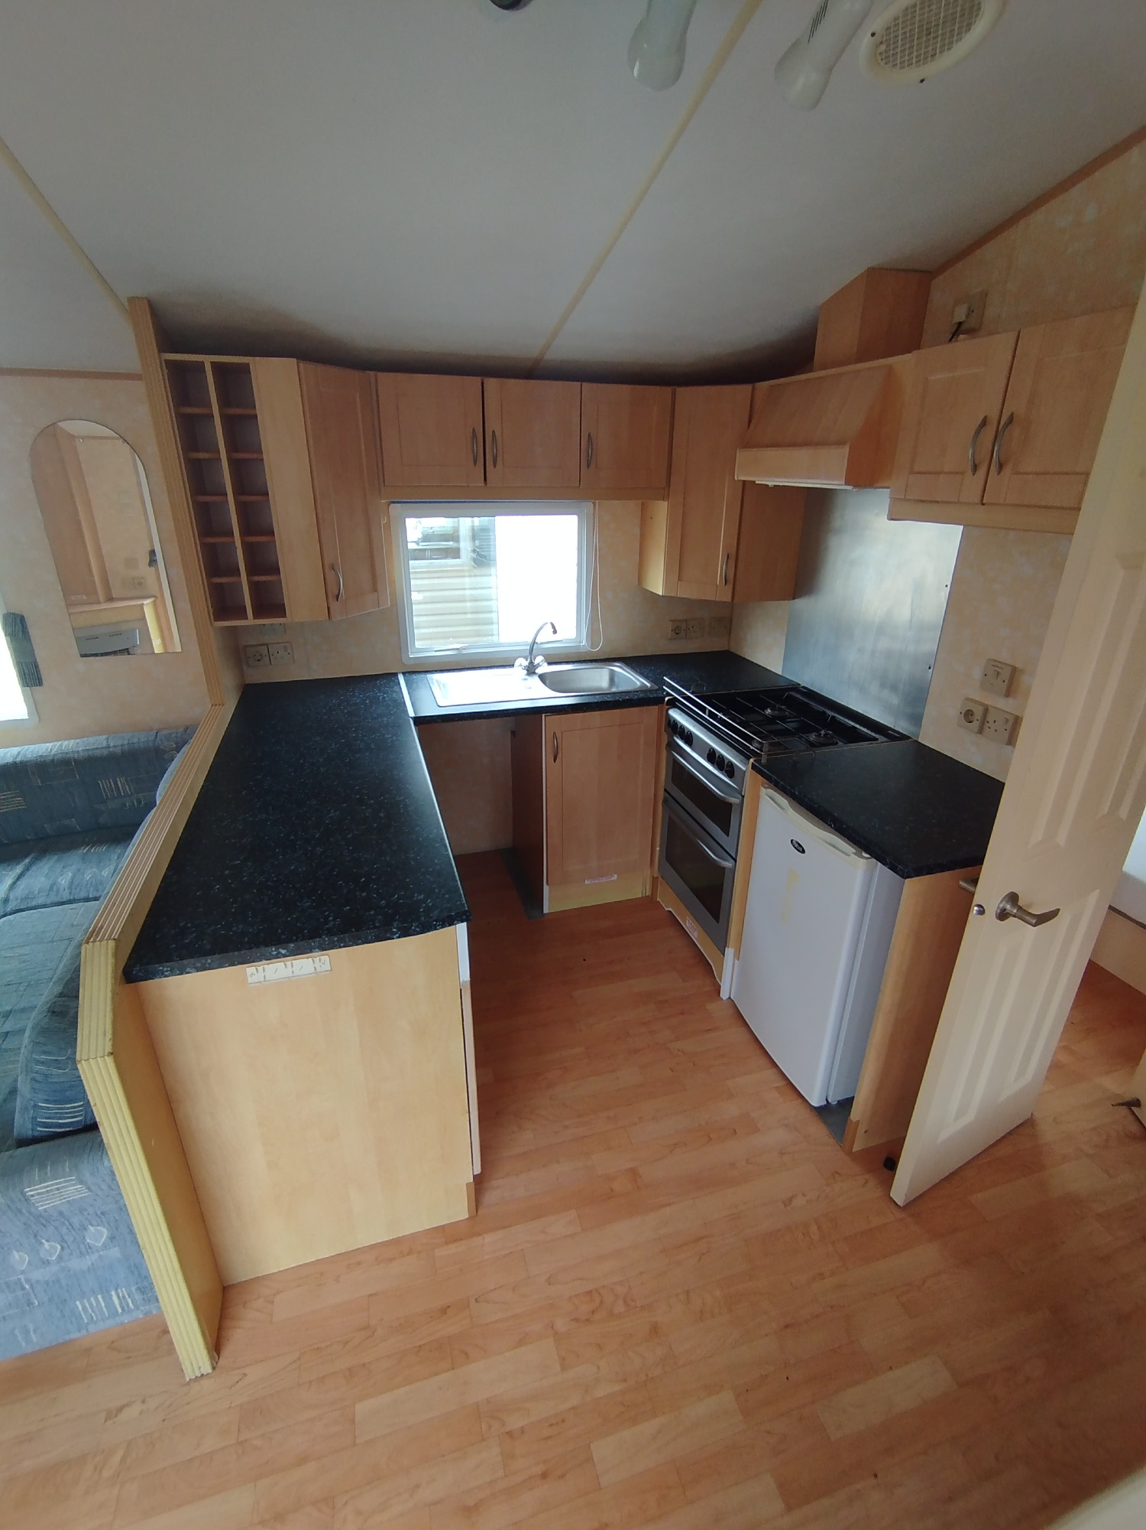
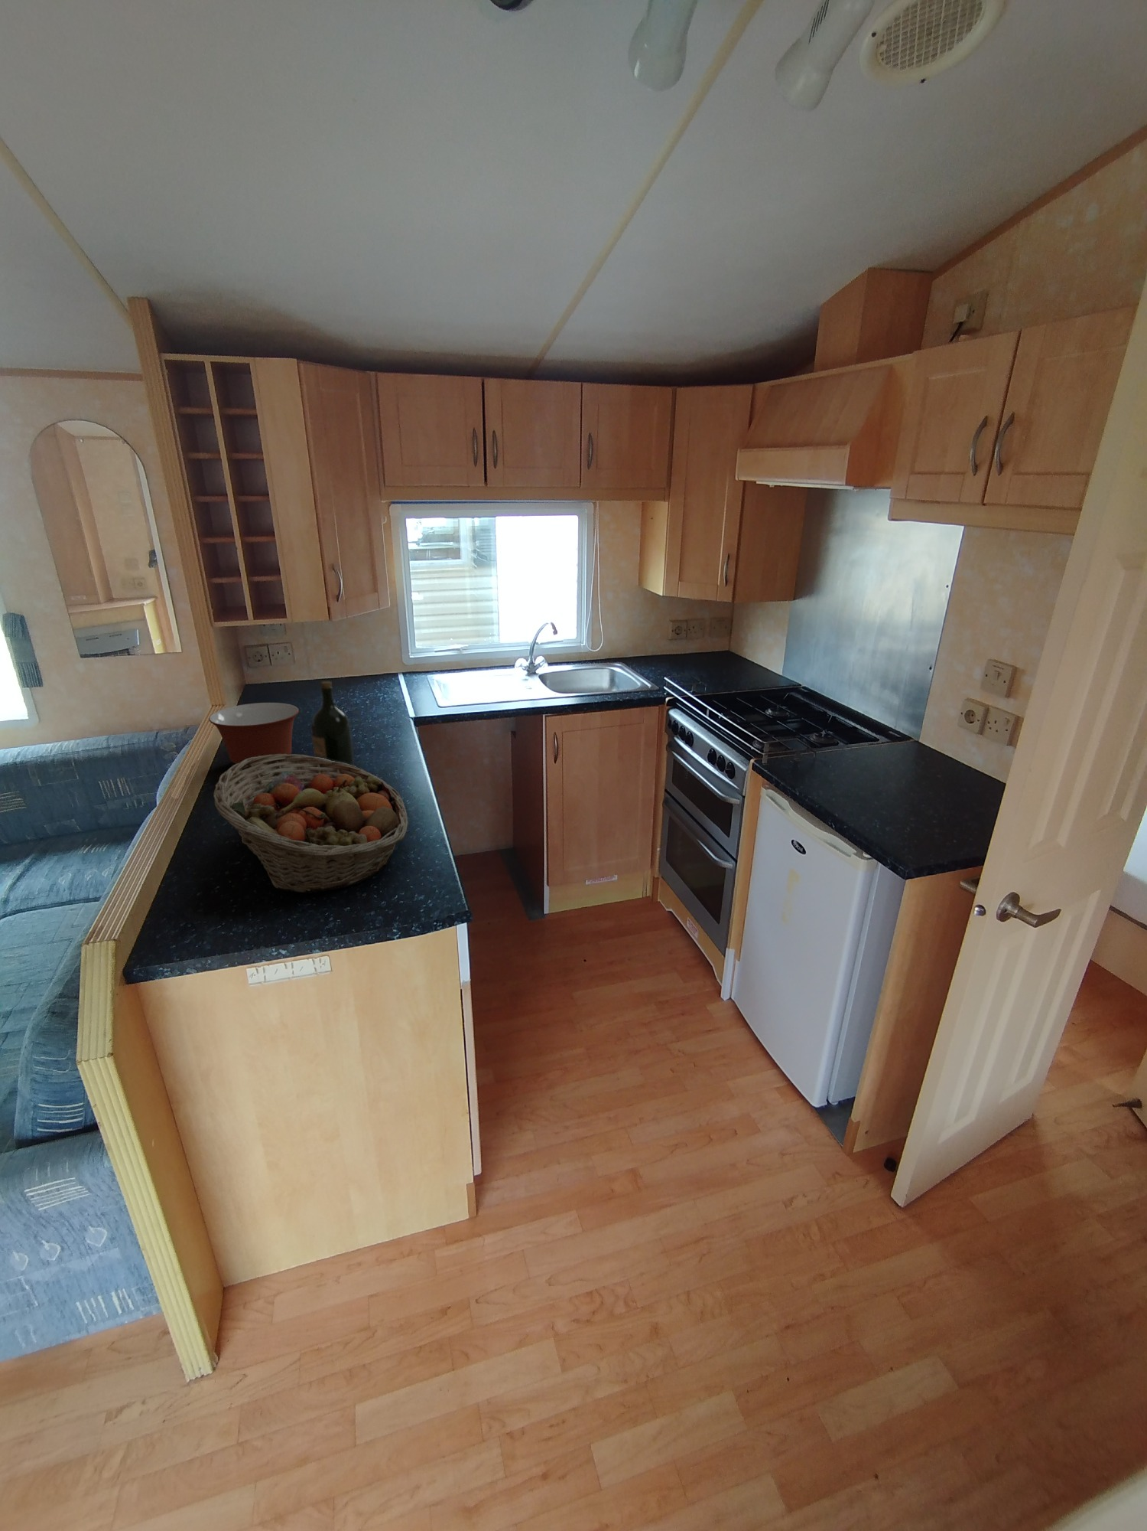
+ wine bottle [311,681,354,766]
+ fruit basket [212,753,410,894]
+ mixing bowl [208,702,300,769]
